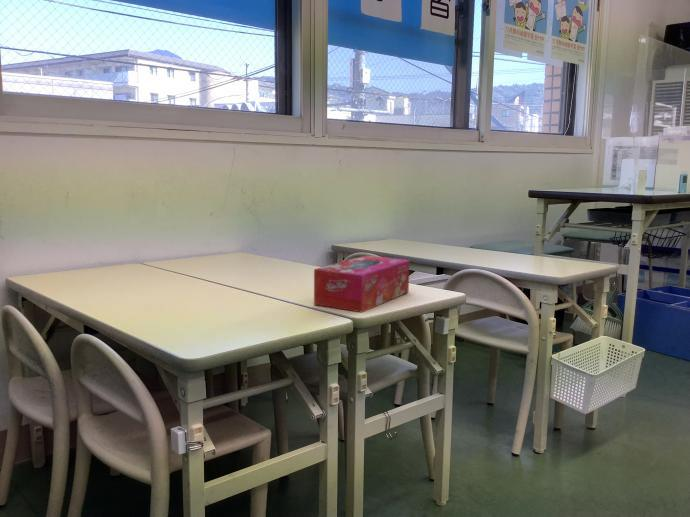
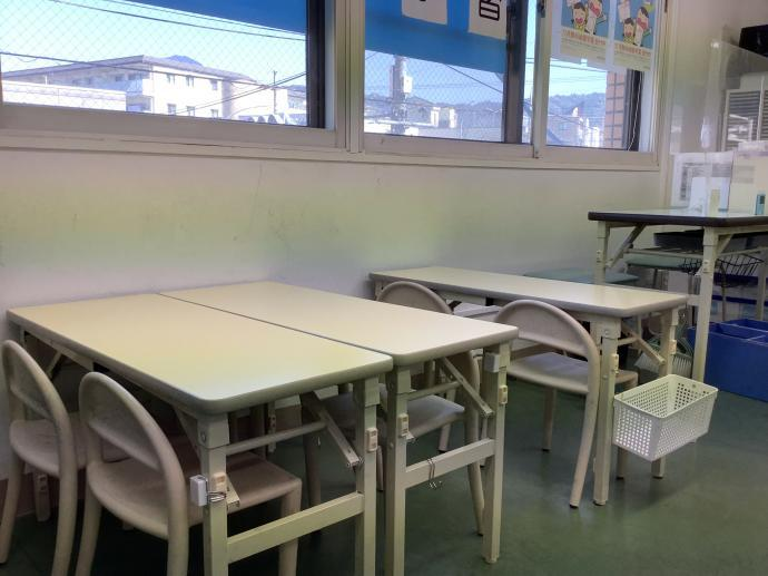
- tissue box [313,254,410,313]
